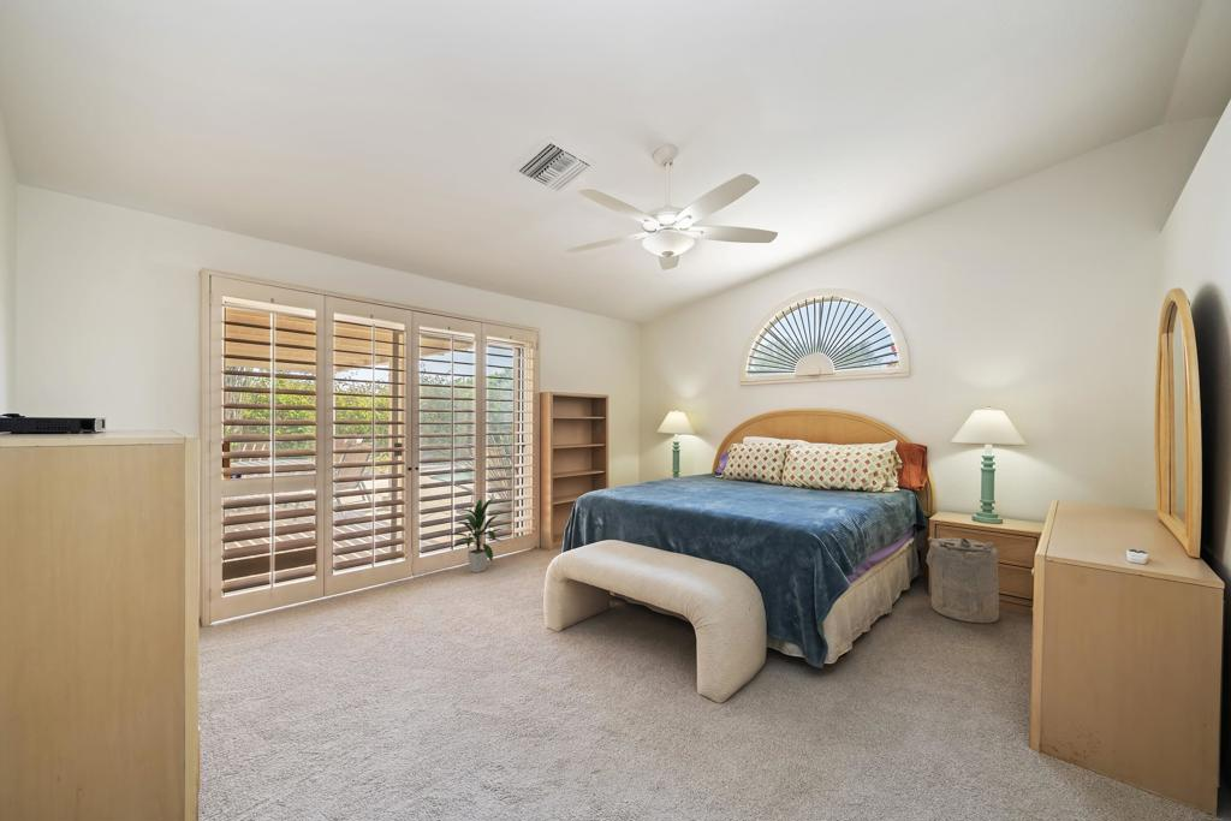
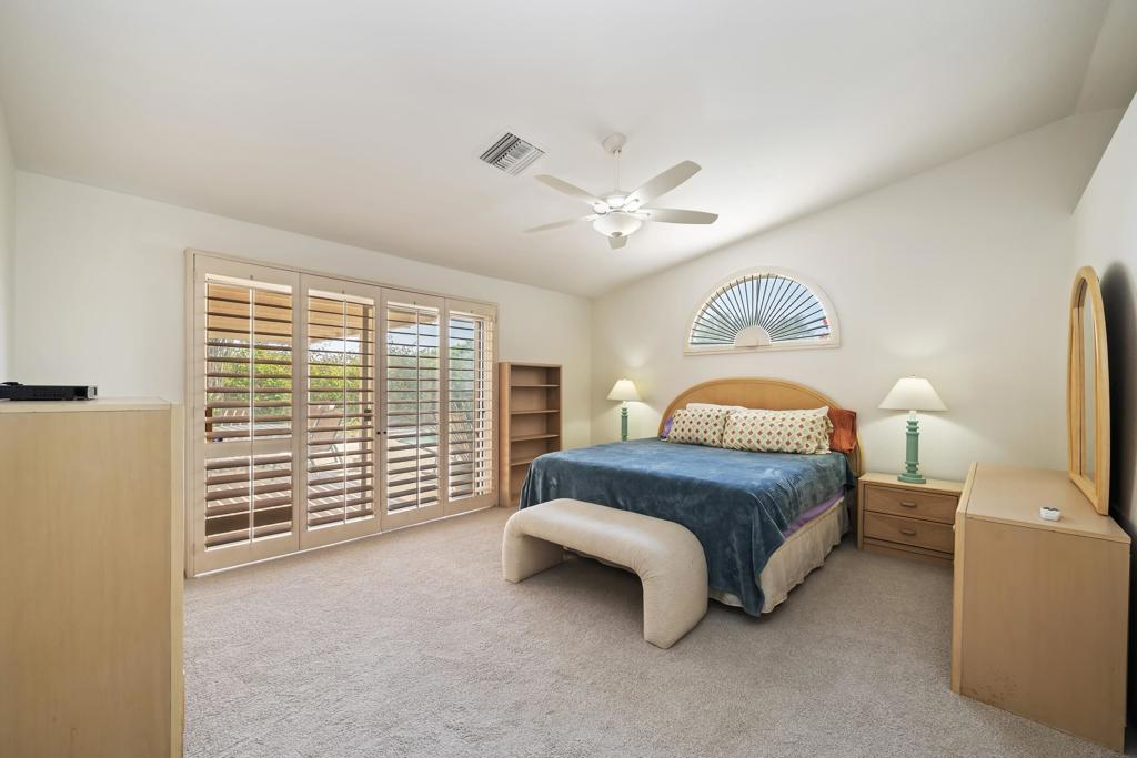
- indoor plant [447,496,504,573]
- laundry hamper [924,535,1000,624]
